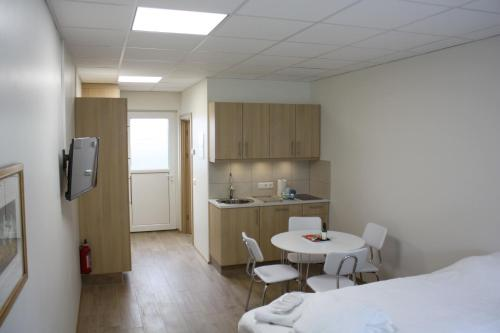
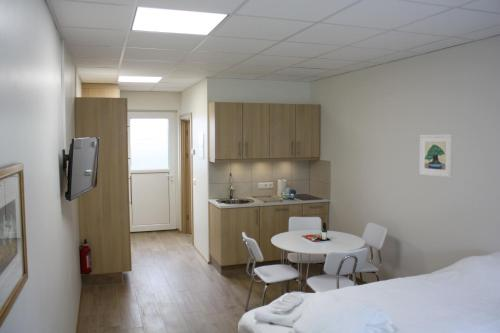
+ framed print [418,133,454,178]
